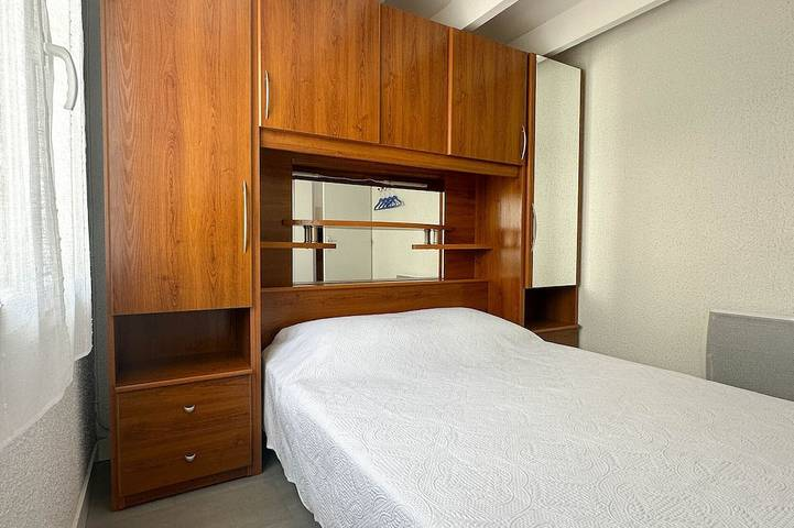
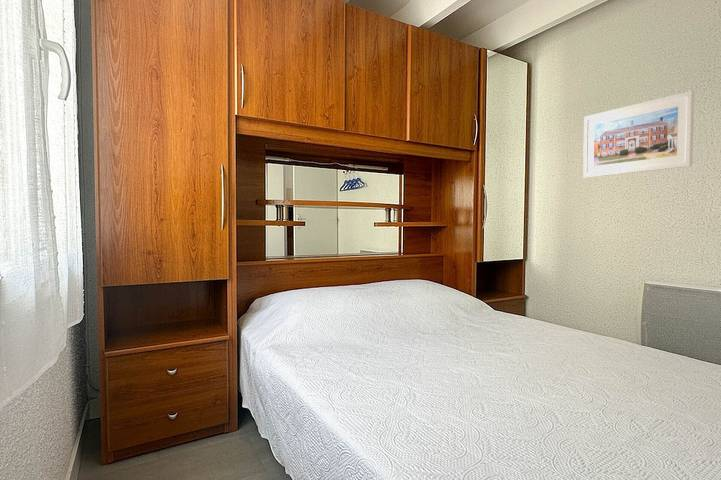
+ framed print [582,90,695,179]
